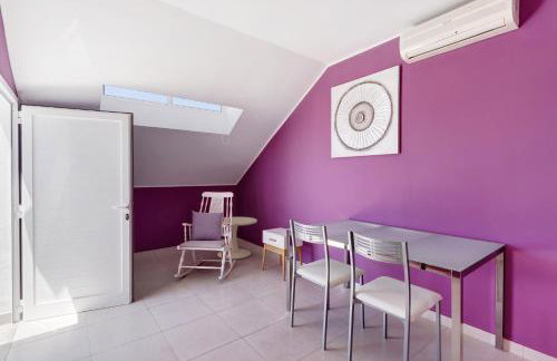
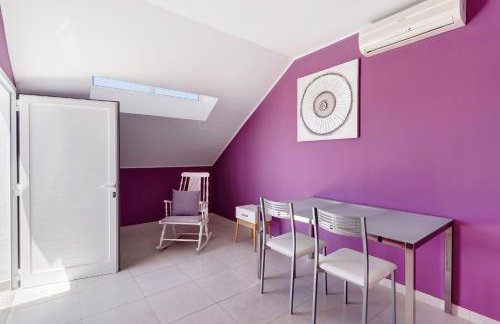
- pedestal table [216,216,258,261]
